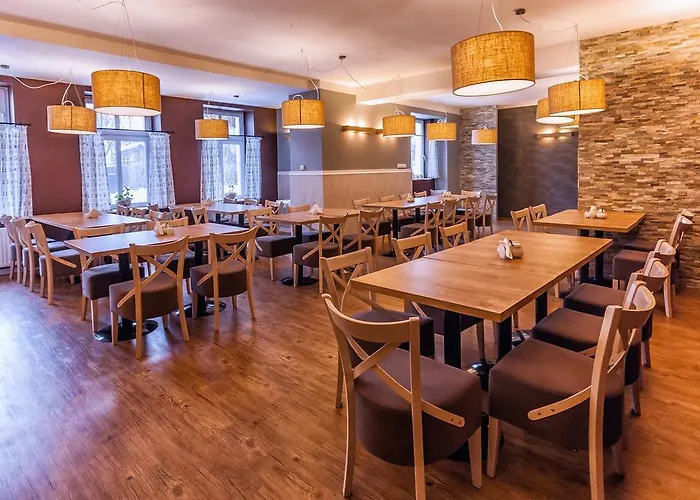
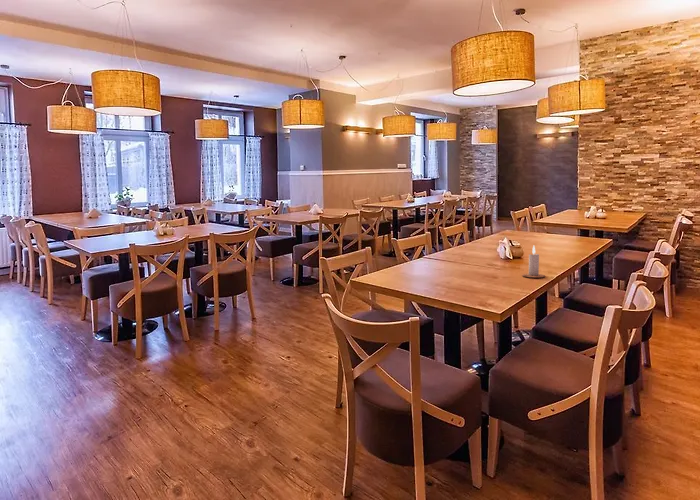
+ candle [521,245,546,278]
